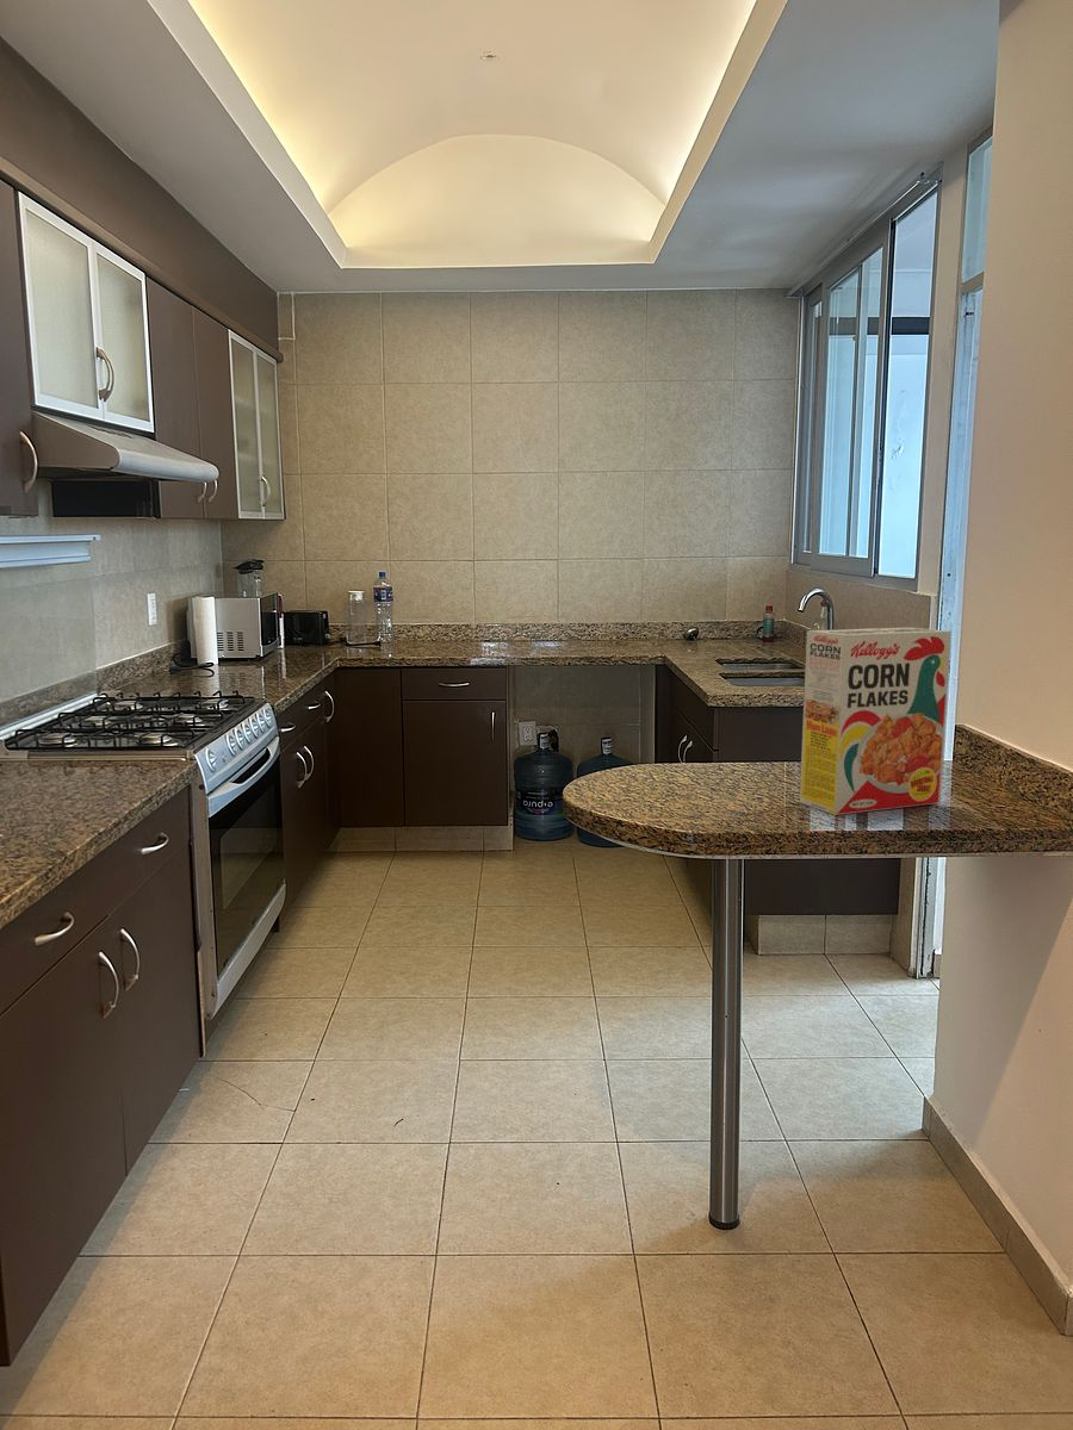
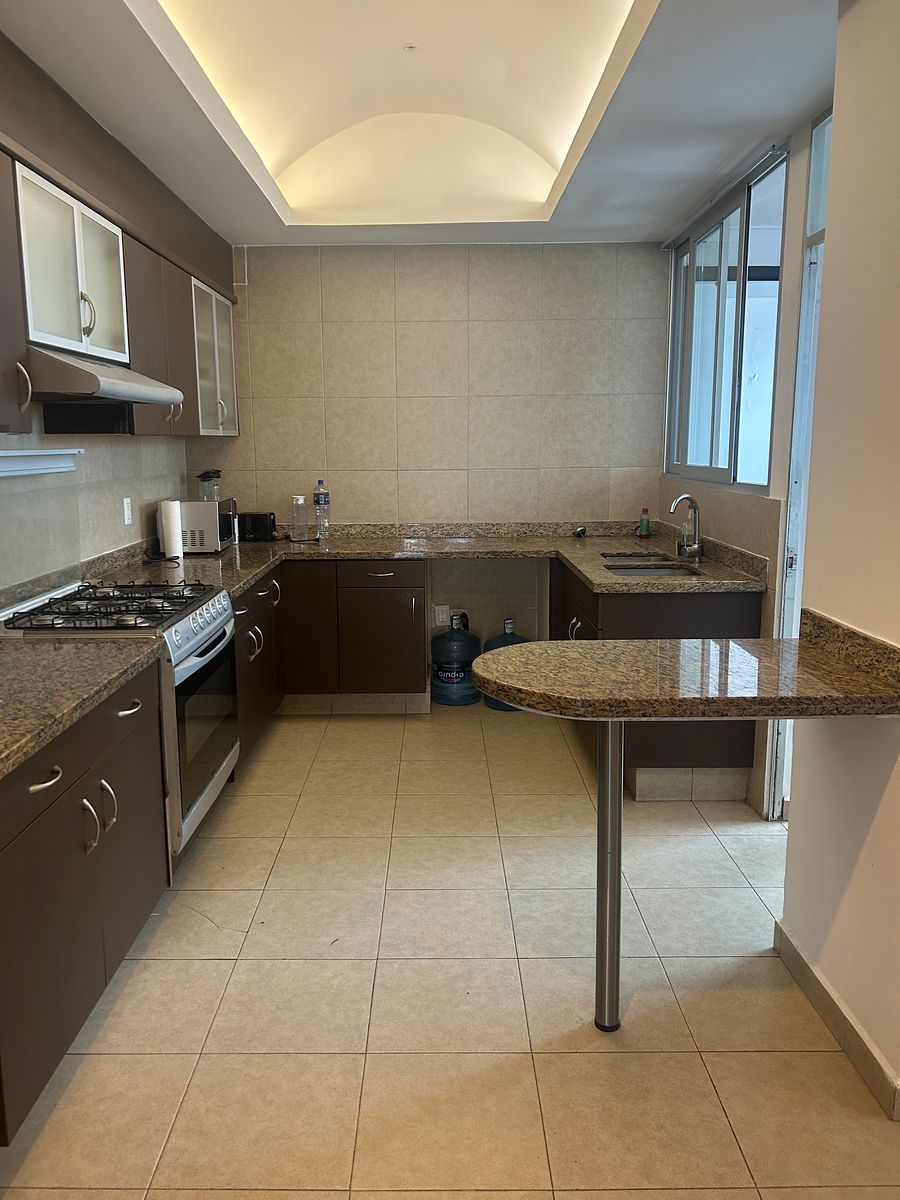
- cereal box [798,627,953,816]
